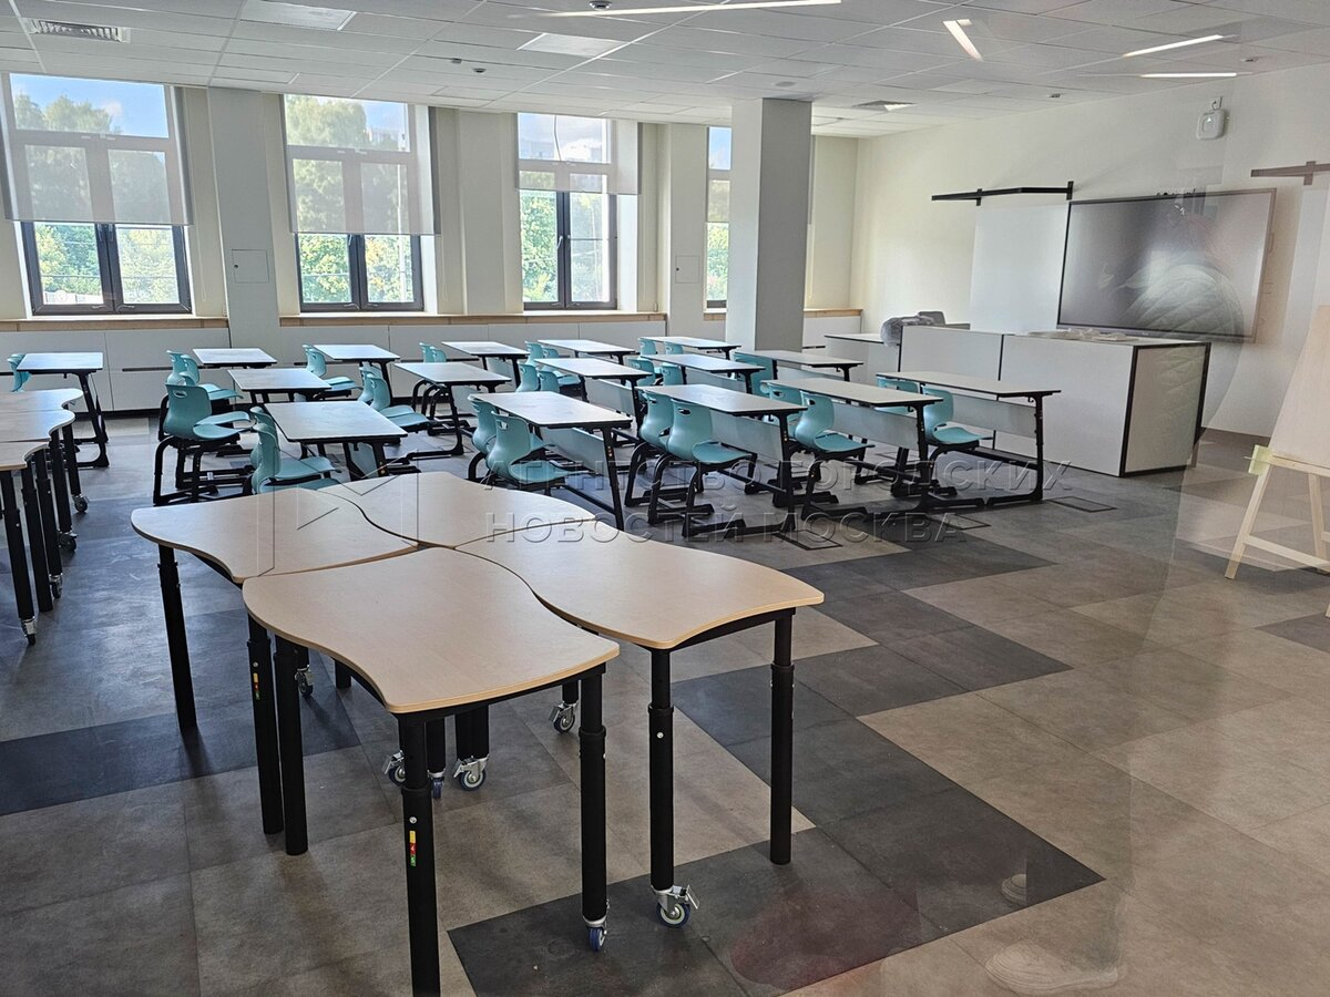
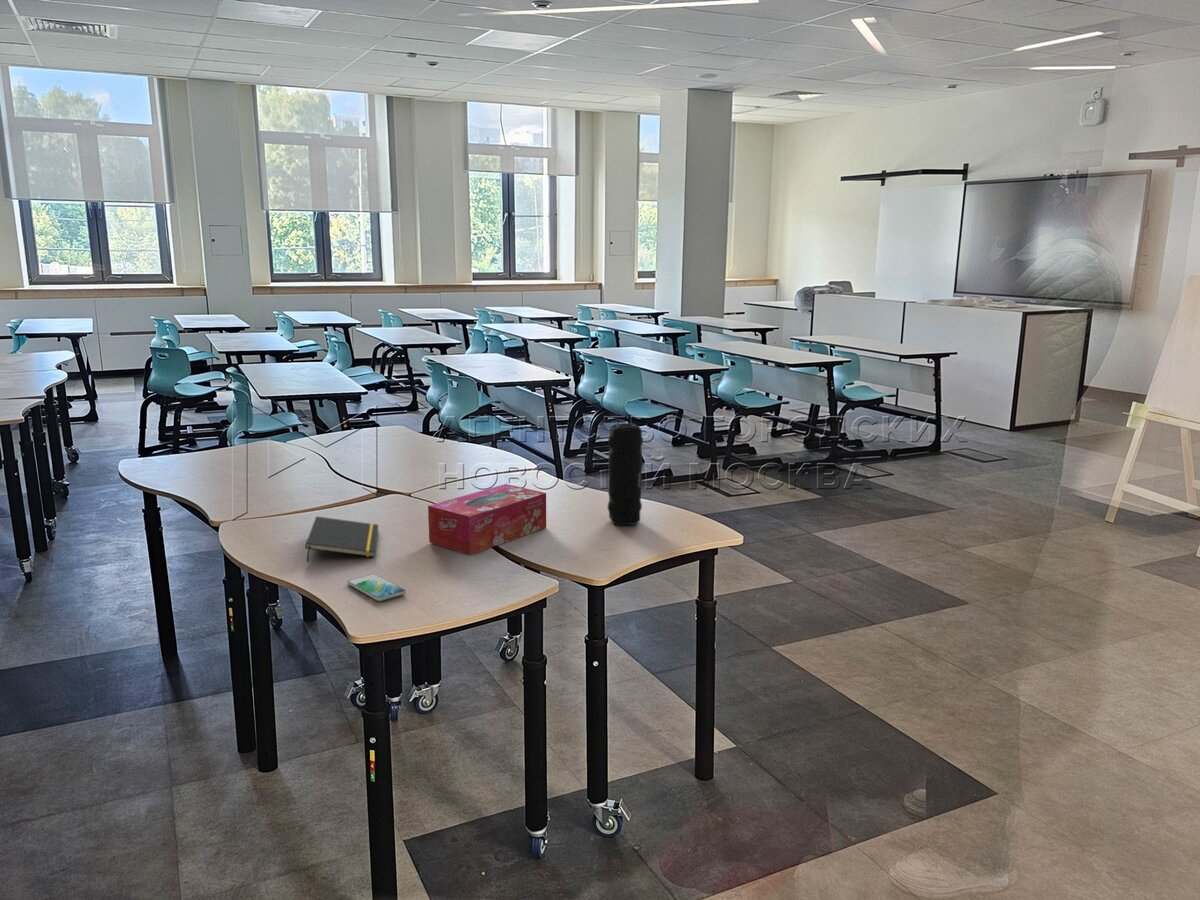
+ tissue box [427,483,547,555]
+ notepad [304,515,379,563]
+ speaker [607,422,644,526]
+ smartphone [347,573,407,602]
